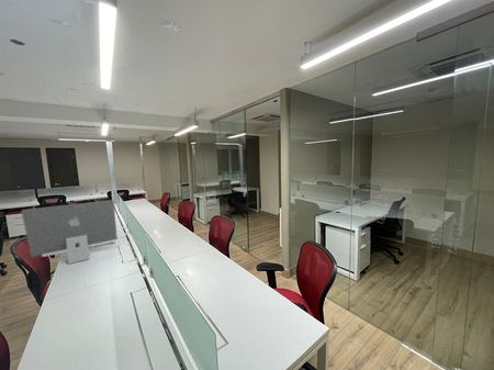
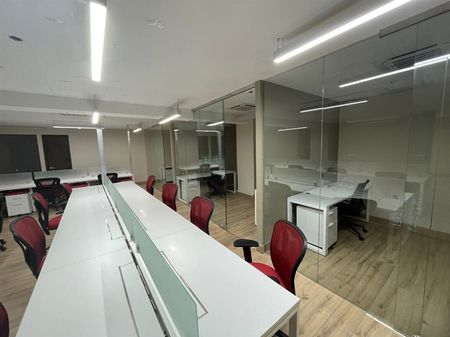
- computer monitor [21,199,119,265]
